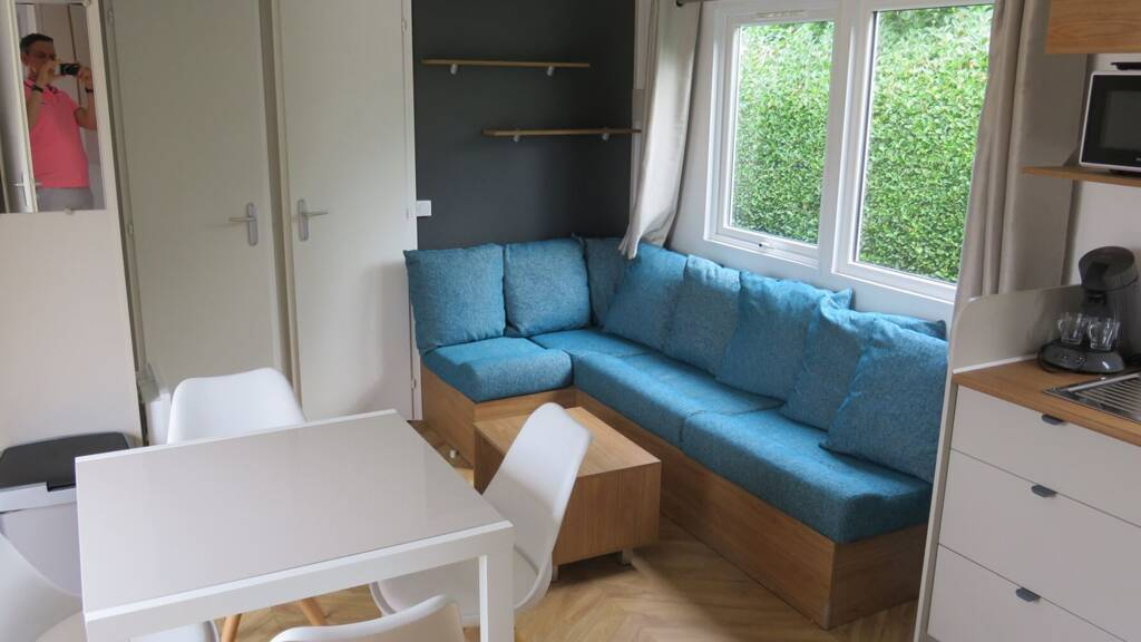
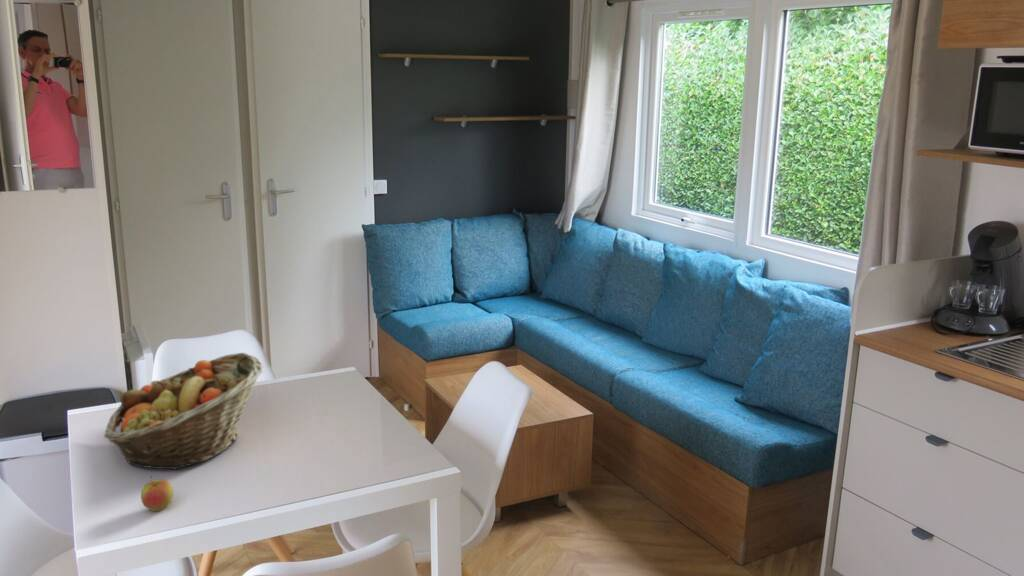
+ fruit basket [103,352,264,471]
+ apple [140,476,174,512]
